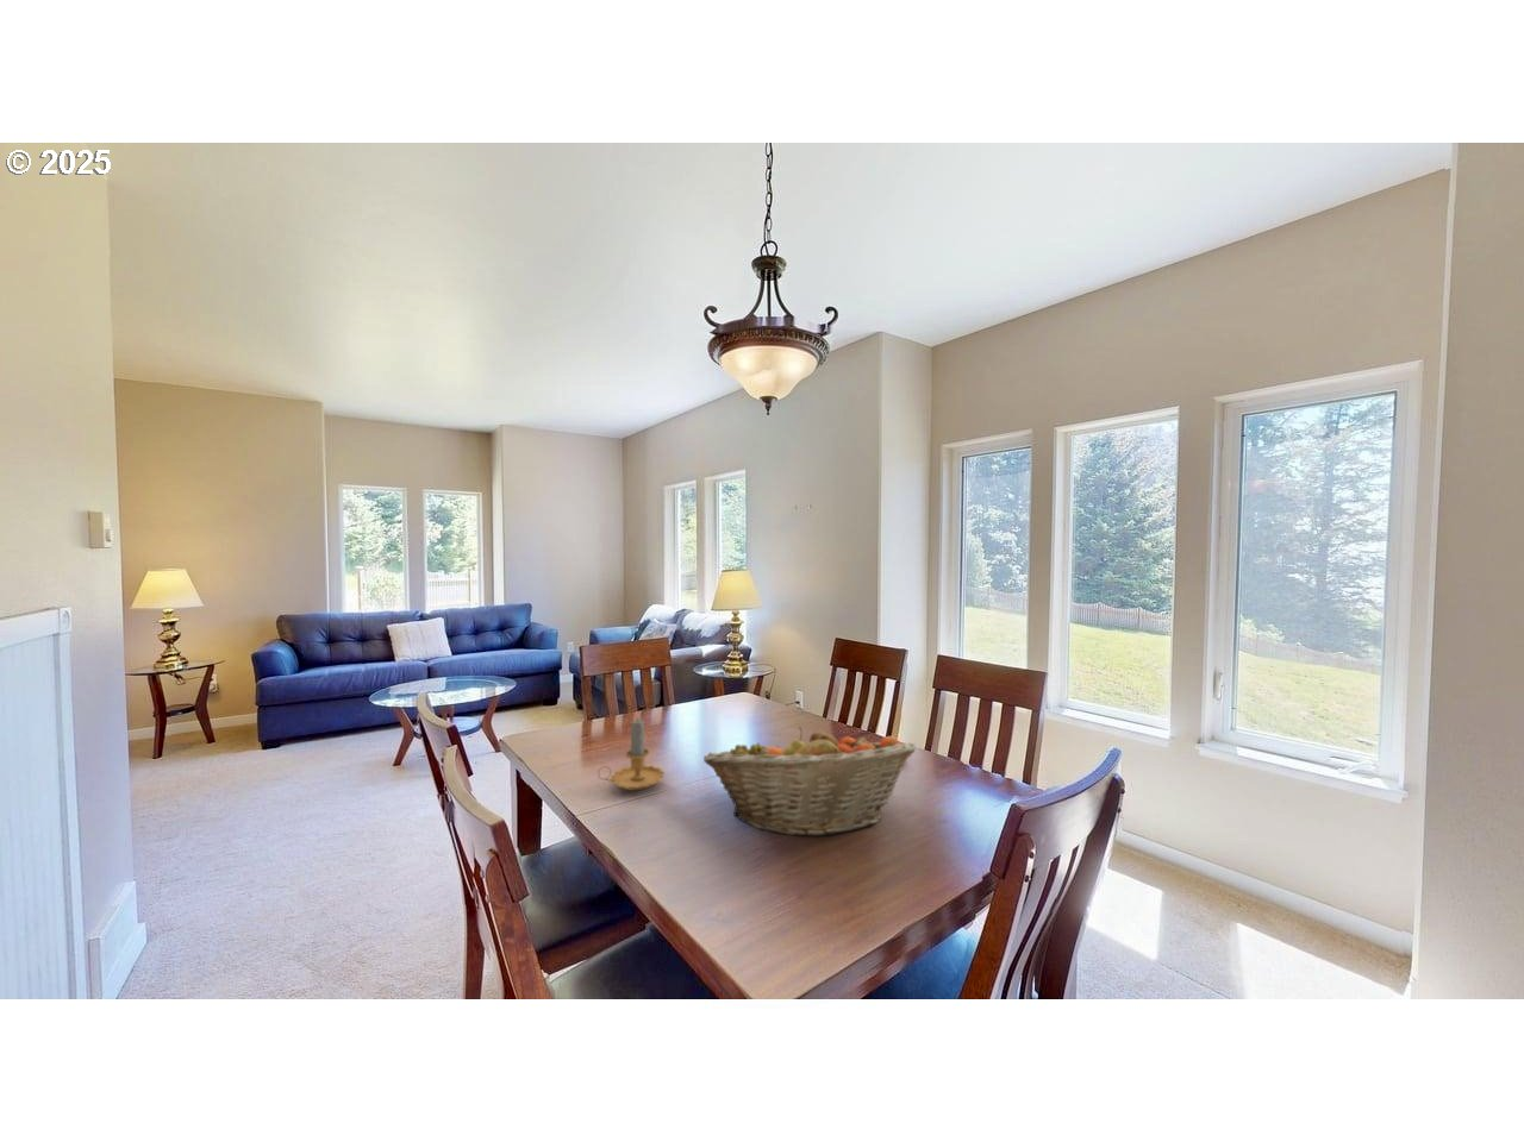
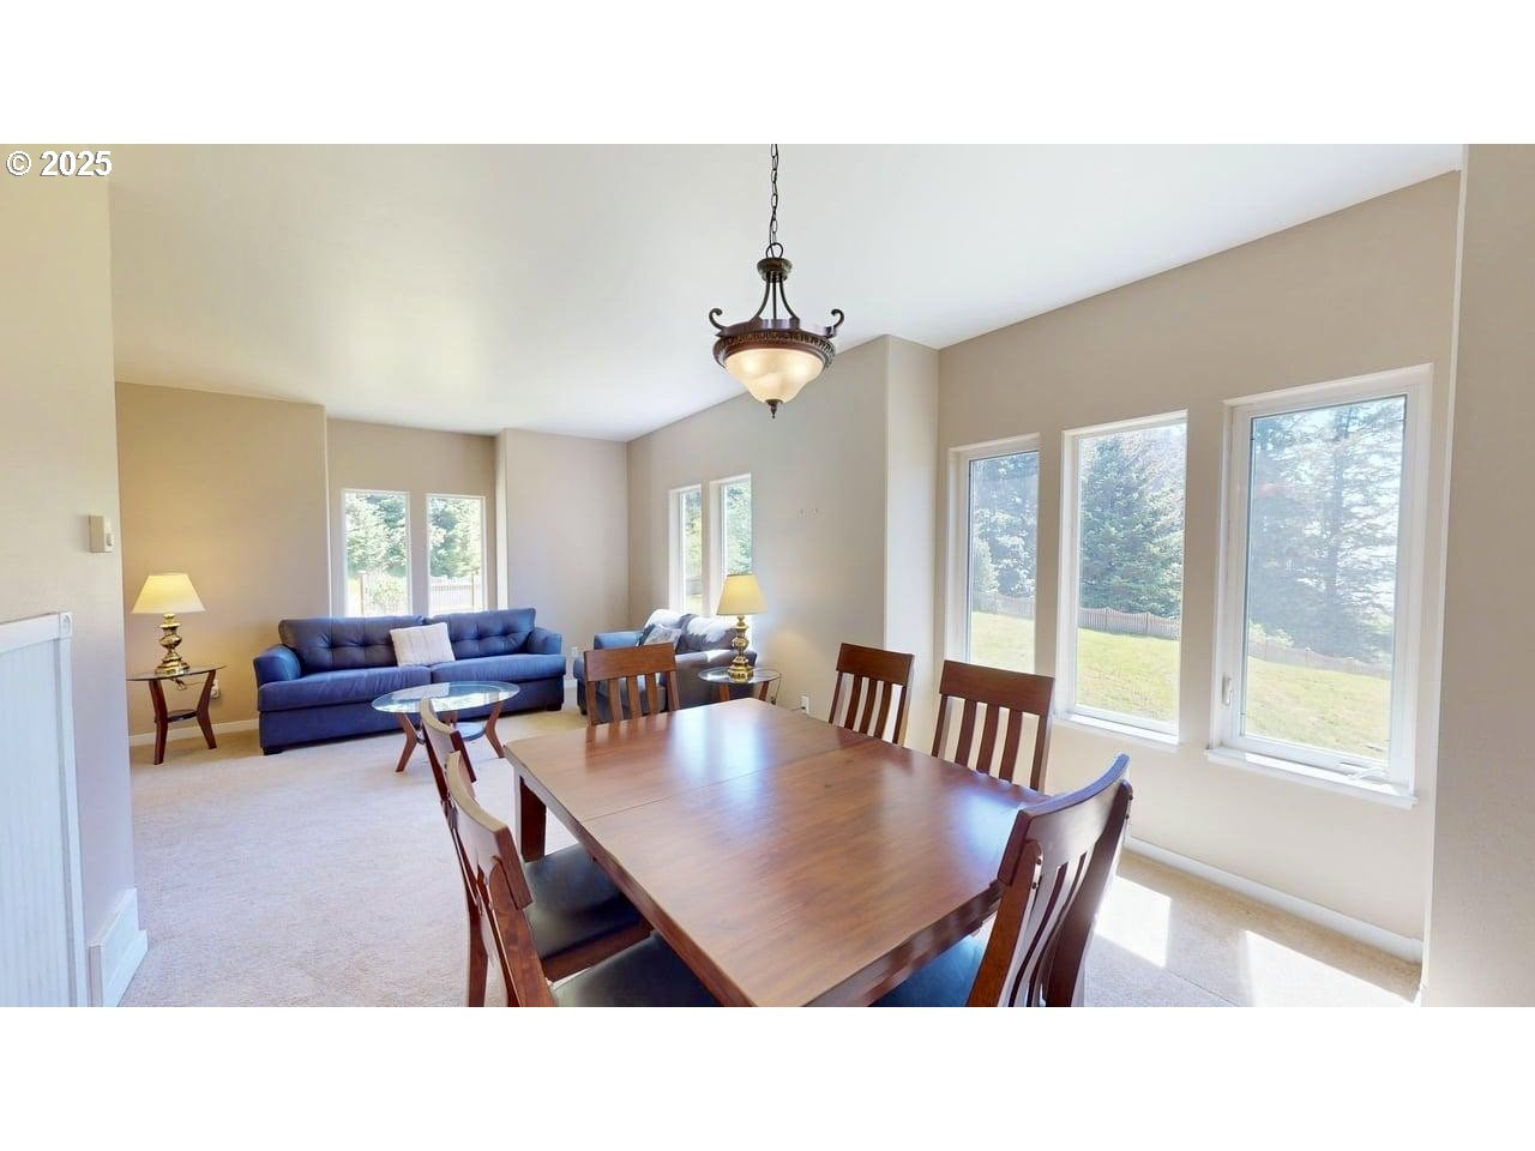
- fruit basket [702,726,917,837]
- candle [596,716,666,791]
